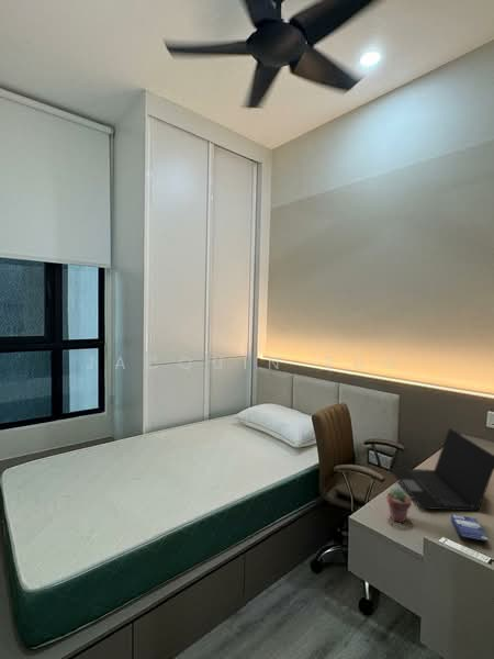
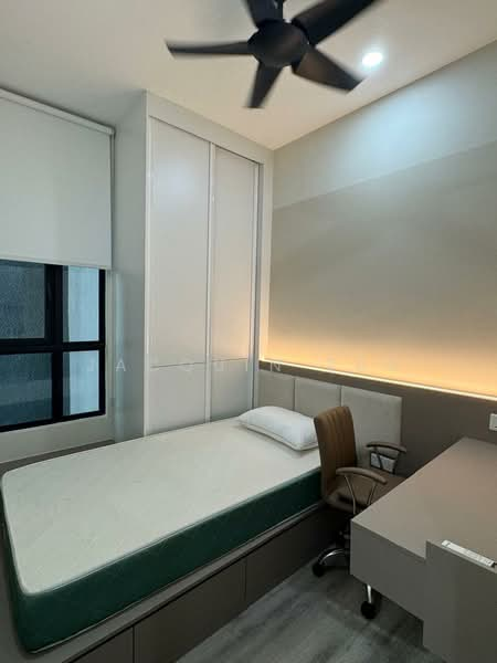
- laptop [389,427,494,512]
- potted succulent [385,487,413,523]
- small box [450,513,491,543]
